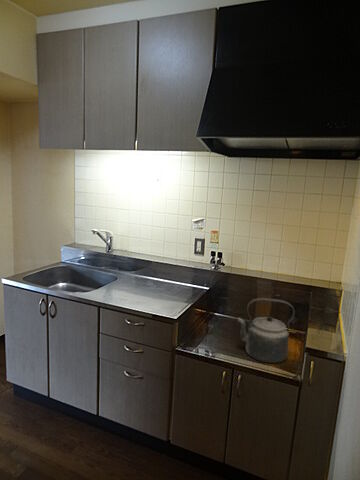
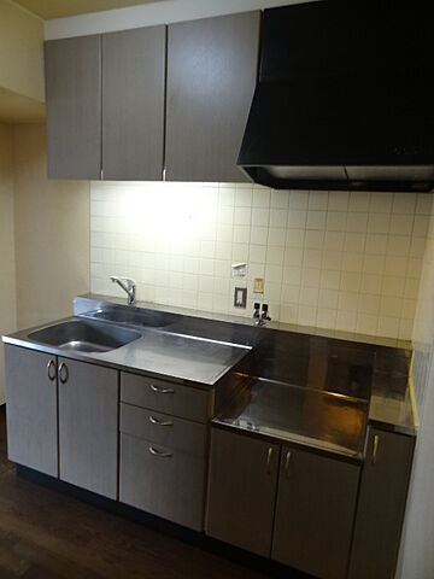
- kettle [237,297,296,364]
